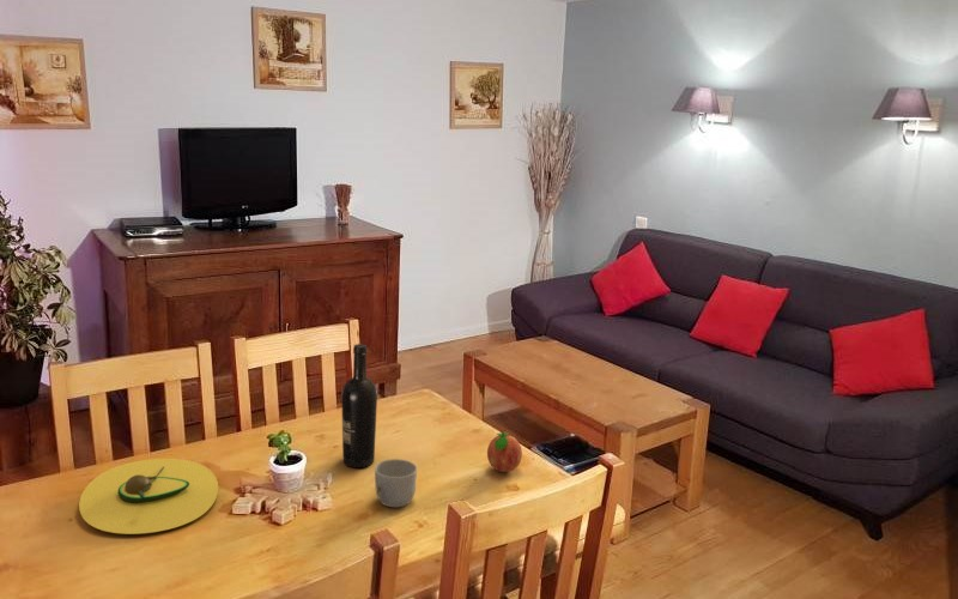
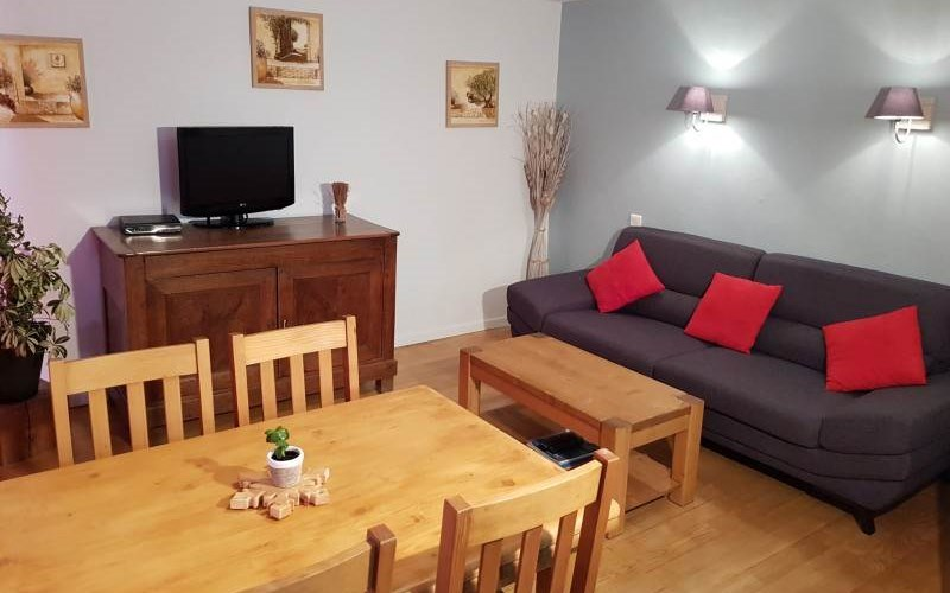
- fruit [486,430,523,473]
- mug [374,458,418,508]
- avocado [78,458,219,536]
- wine bottle [340,343,378,468]
